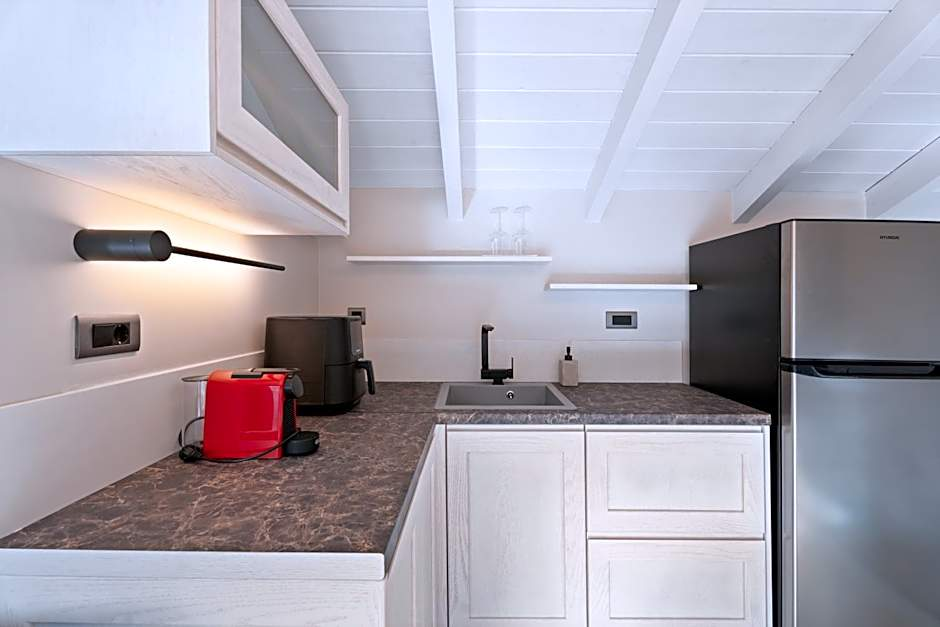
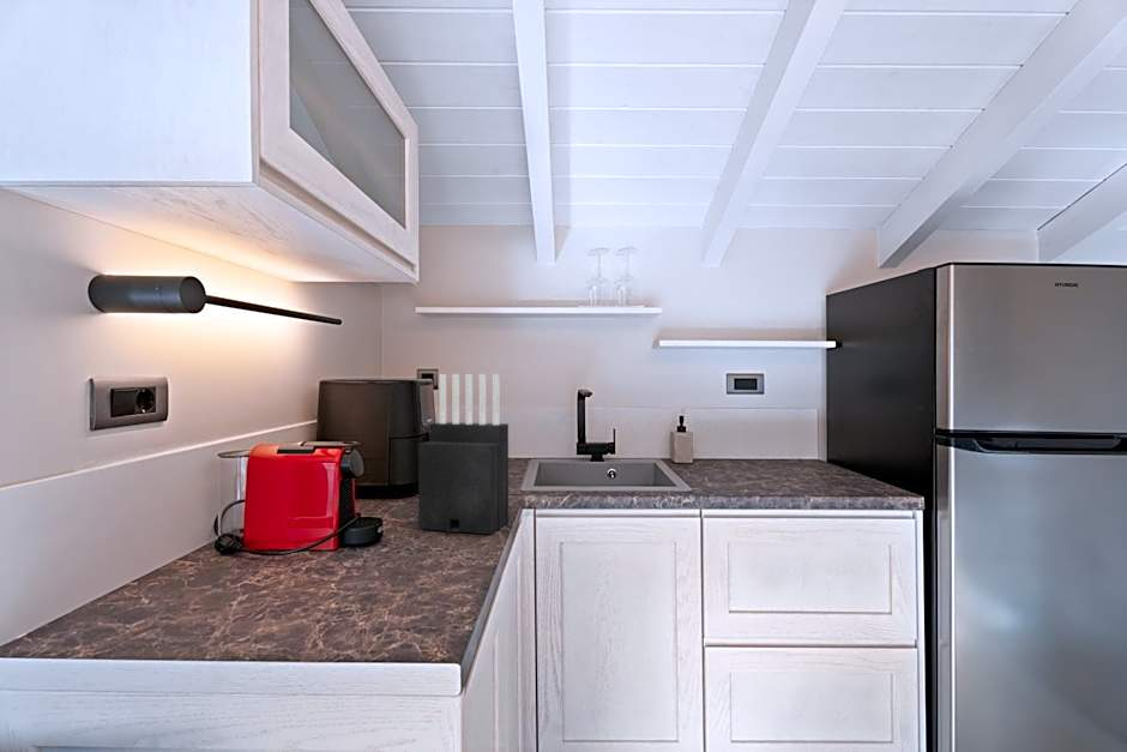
+ knife block [417,373,510,535]
